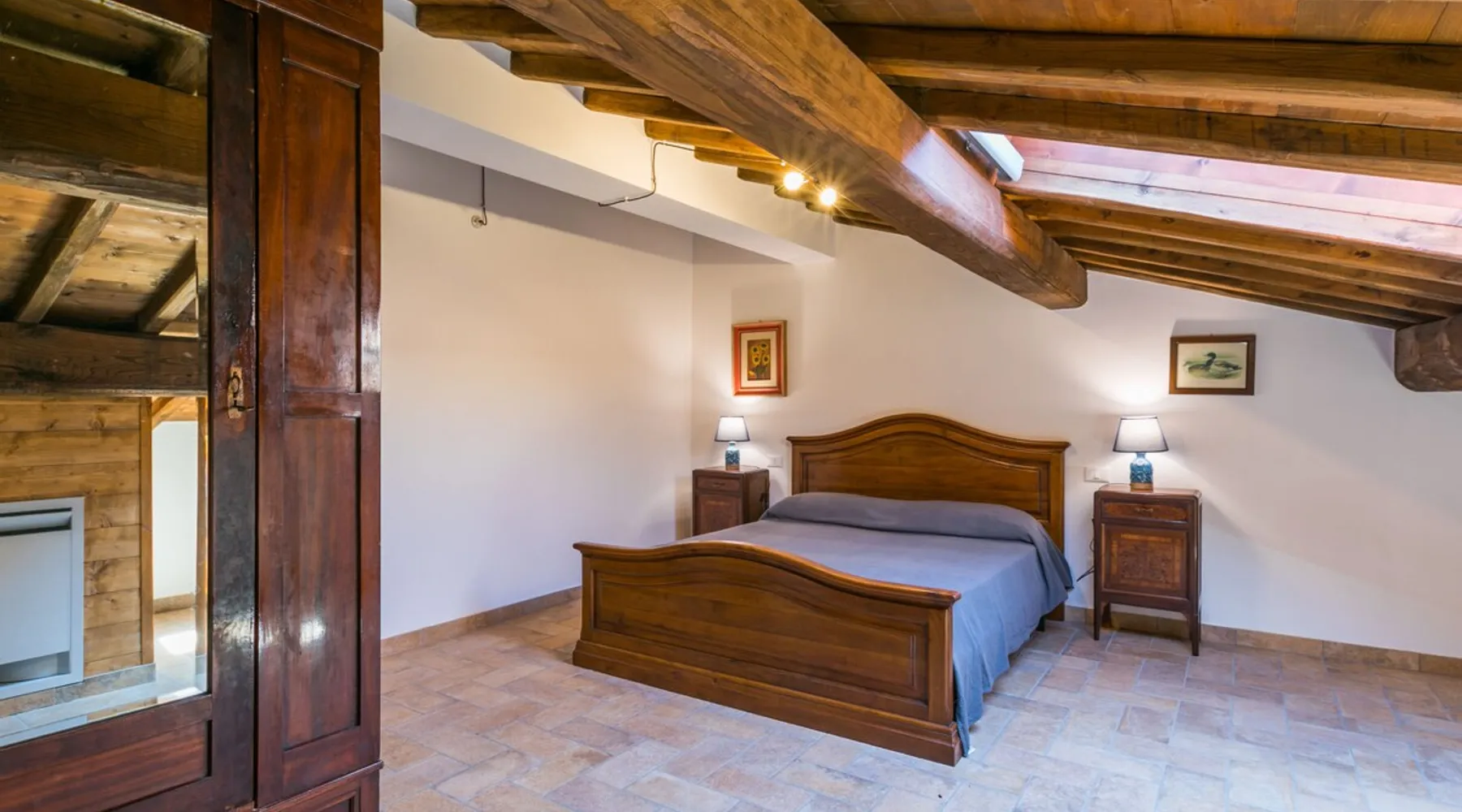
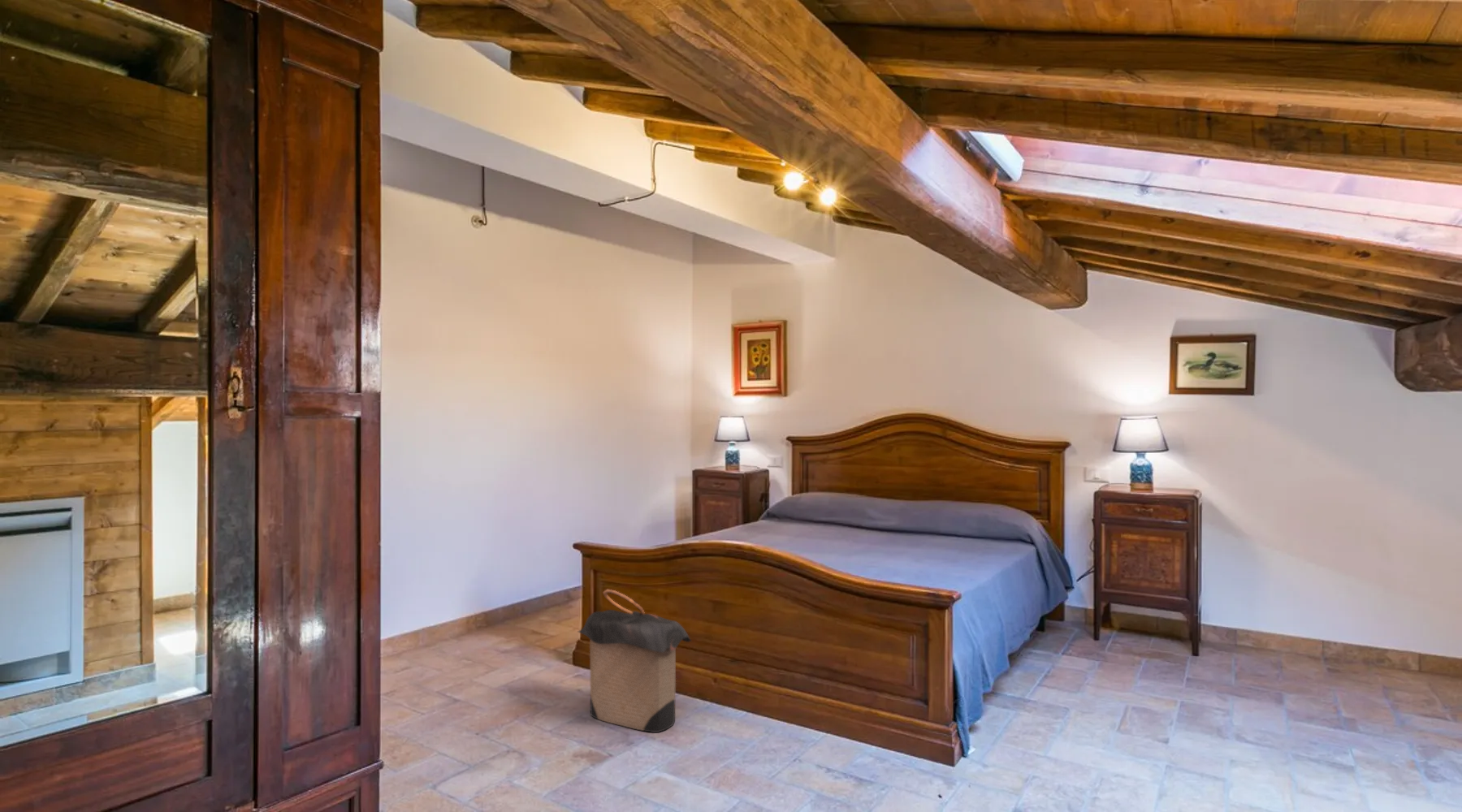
+ laundry hamper [577,589,692,733]
